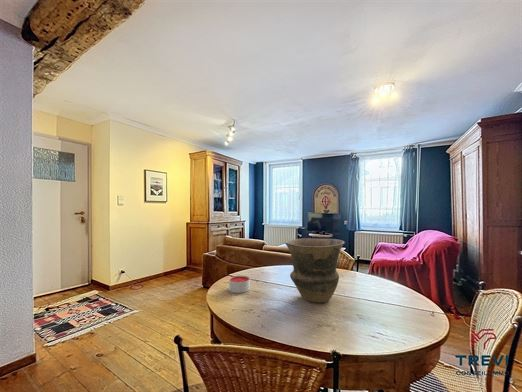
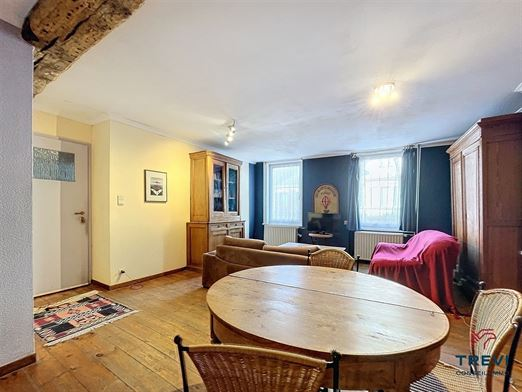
- vase [284,237,346,303]
- candle [228,275,251,294]
